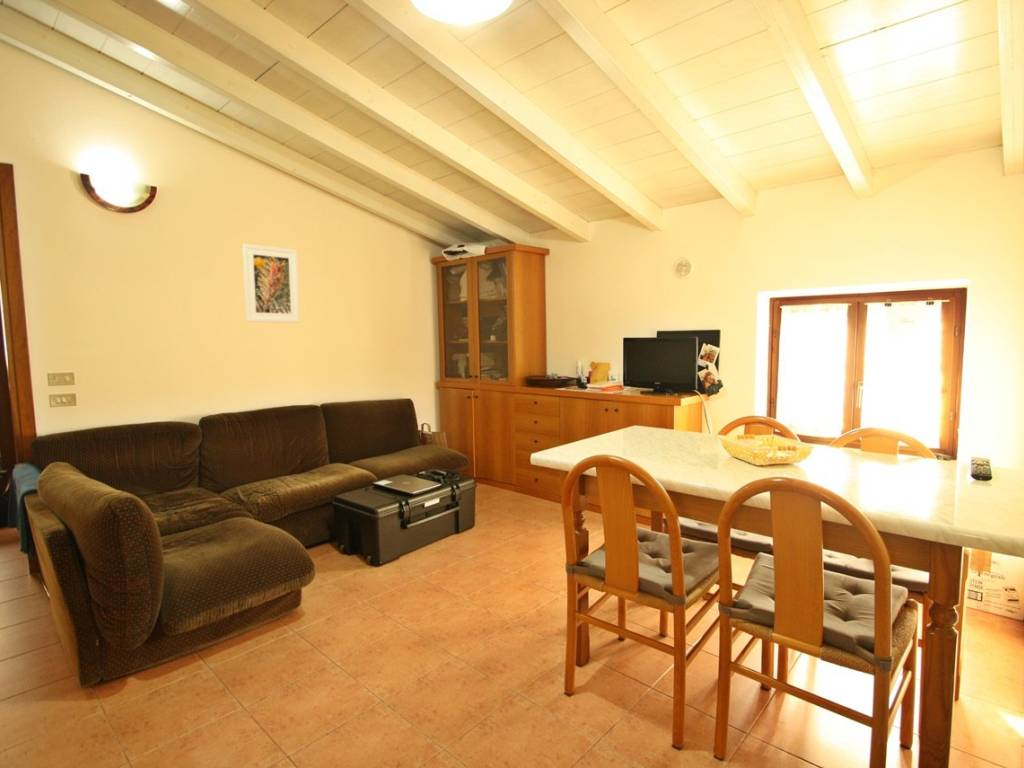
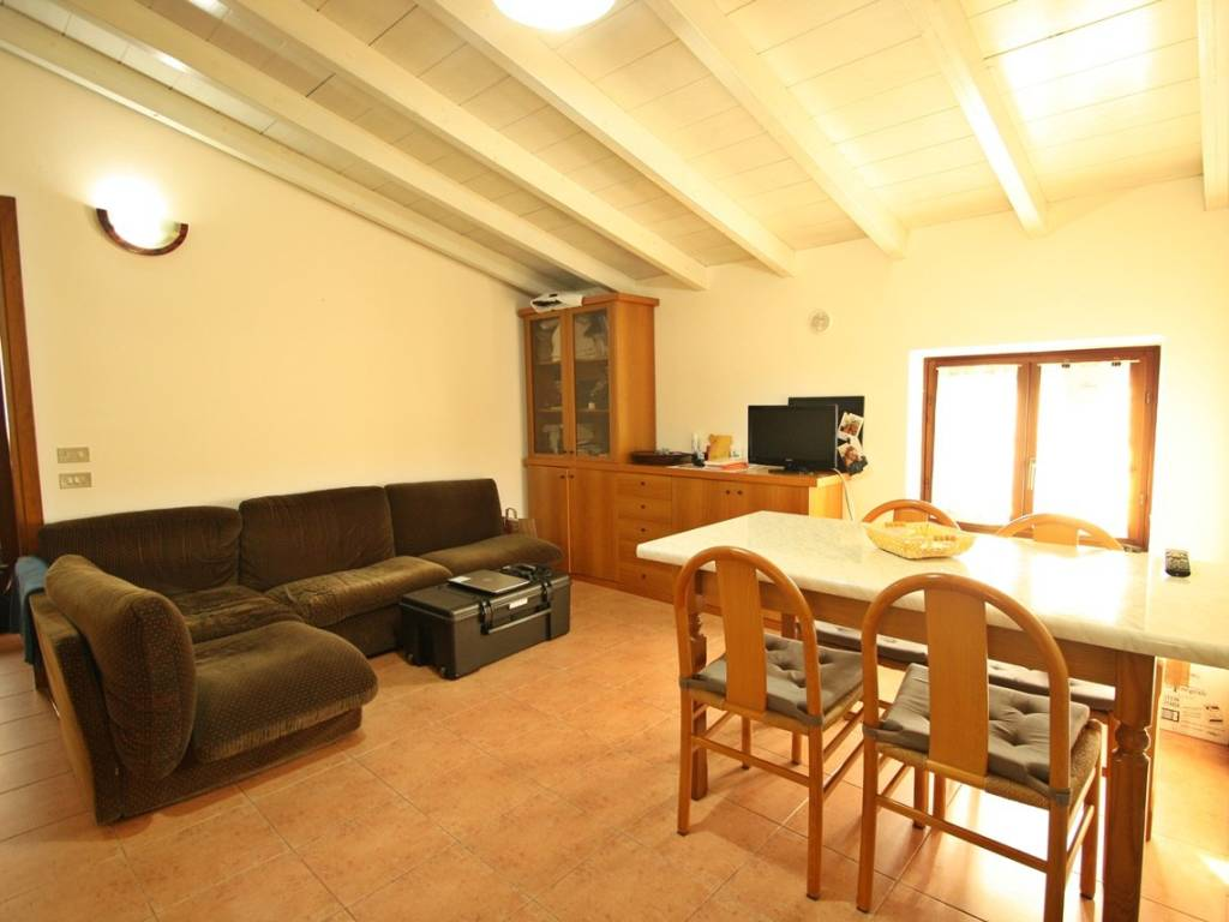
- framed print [241,243,301,324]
